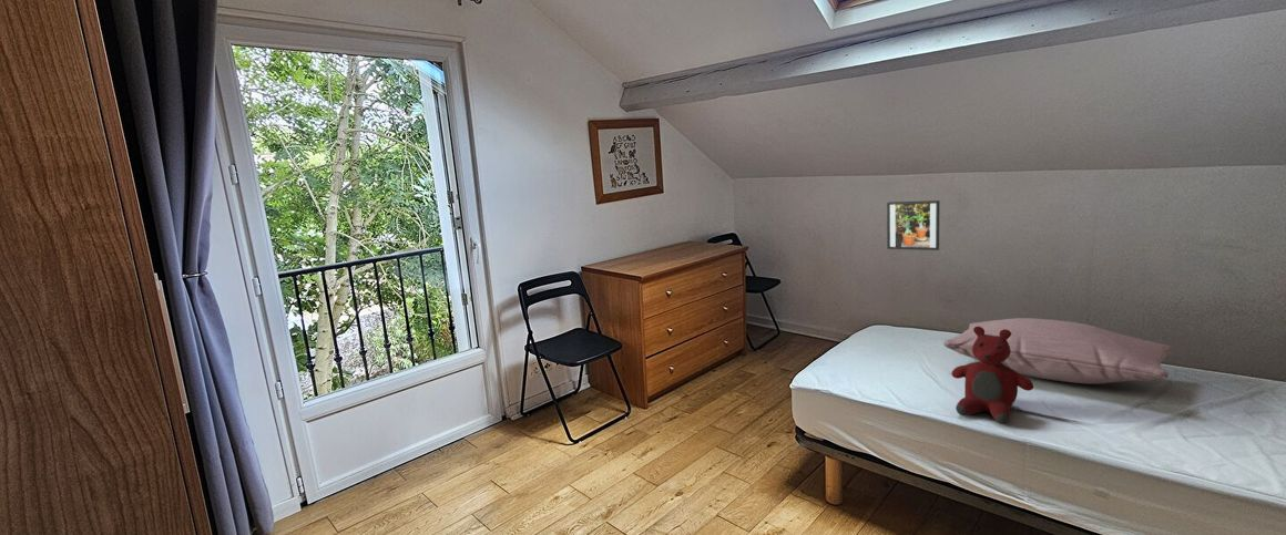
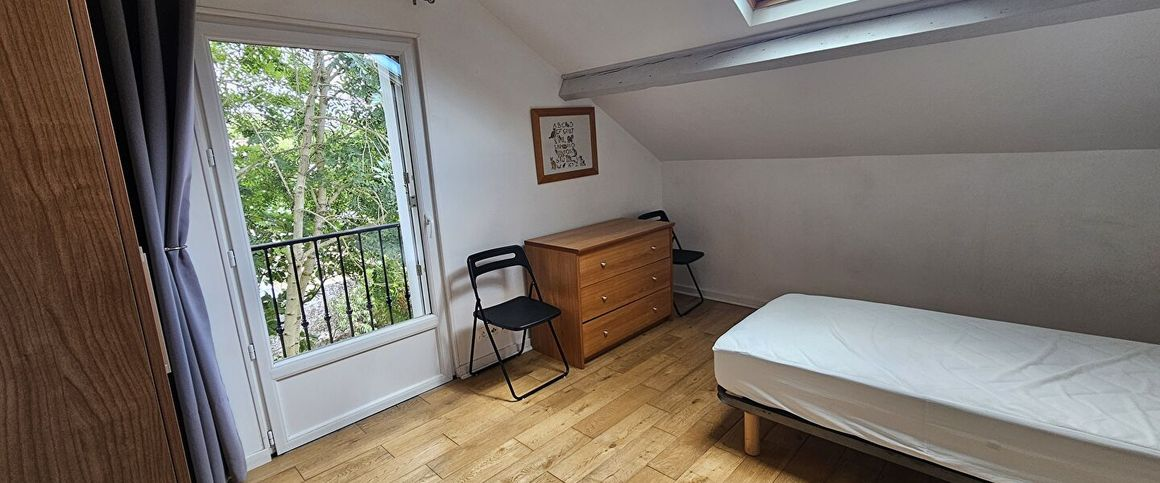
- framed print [886,199,941,251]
- teddy bear [950,327,1034,425]
- pillow [942,317,1174,384]
